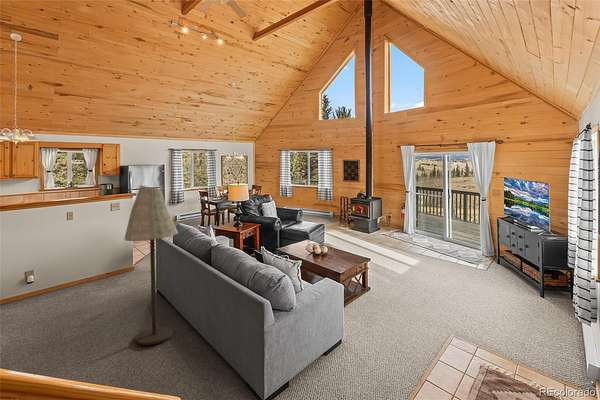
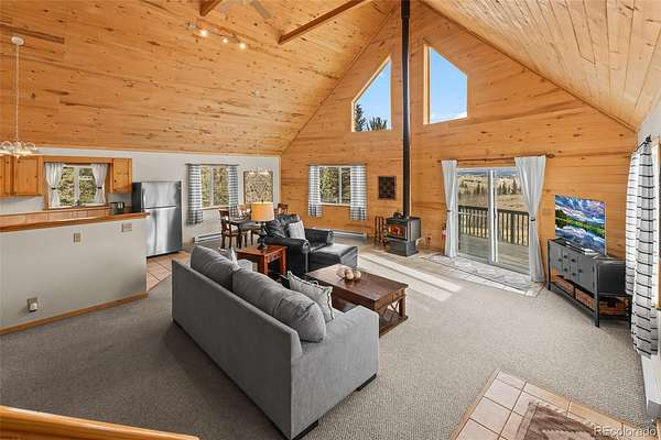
- floor lamp [123,185,179,346]
